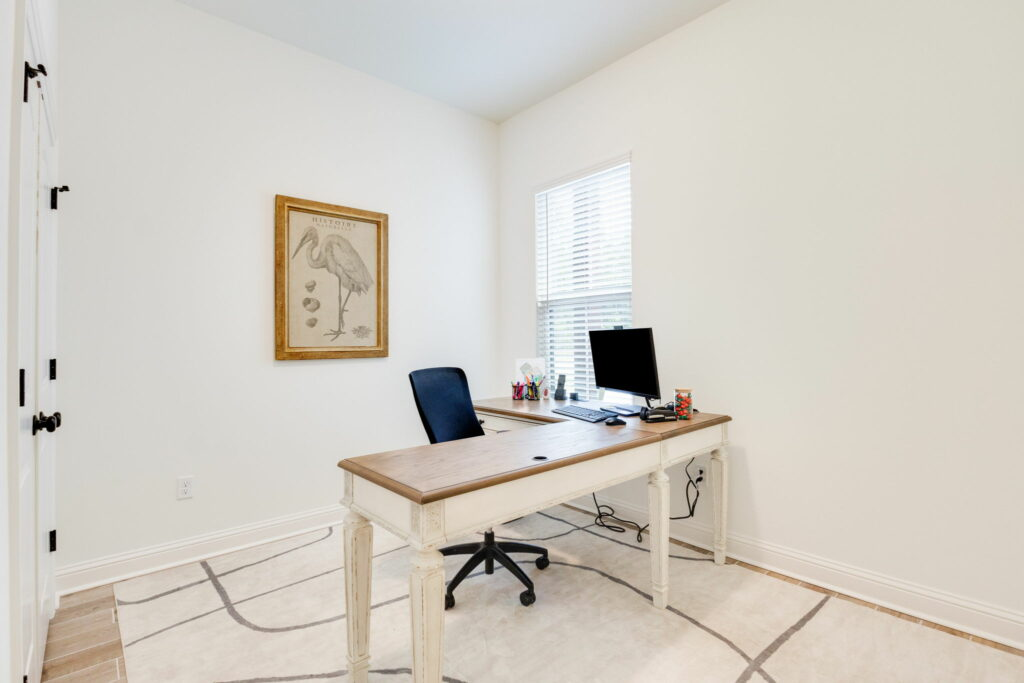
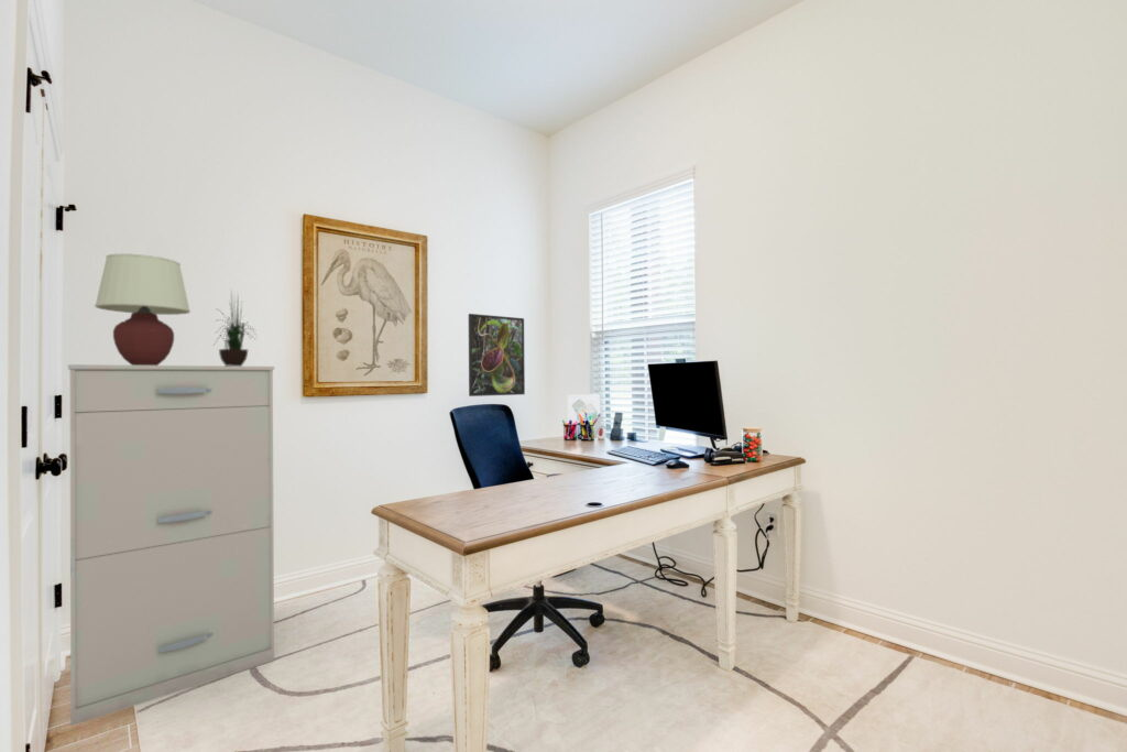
+ filing cabinet [67,363,275,727]
+ table lamp [94,252,192,366]
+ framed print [468,313,526,397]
+ potted plant [212,290,259,367]
